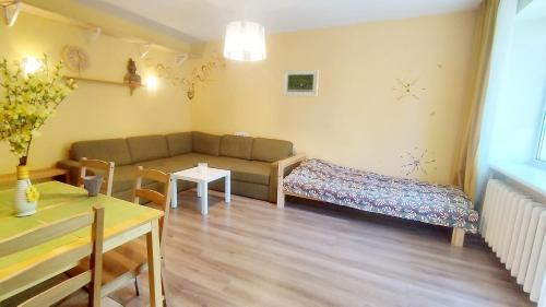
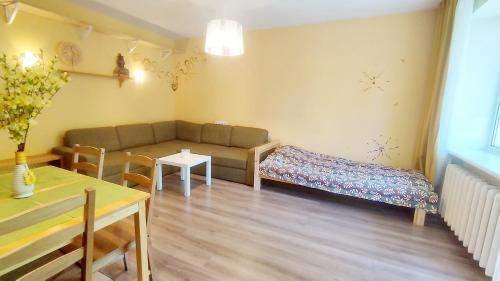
- cup [82,175,105,197]
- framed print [282,69,320,97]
